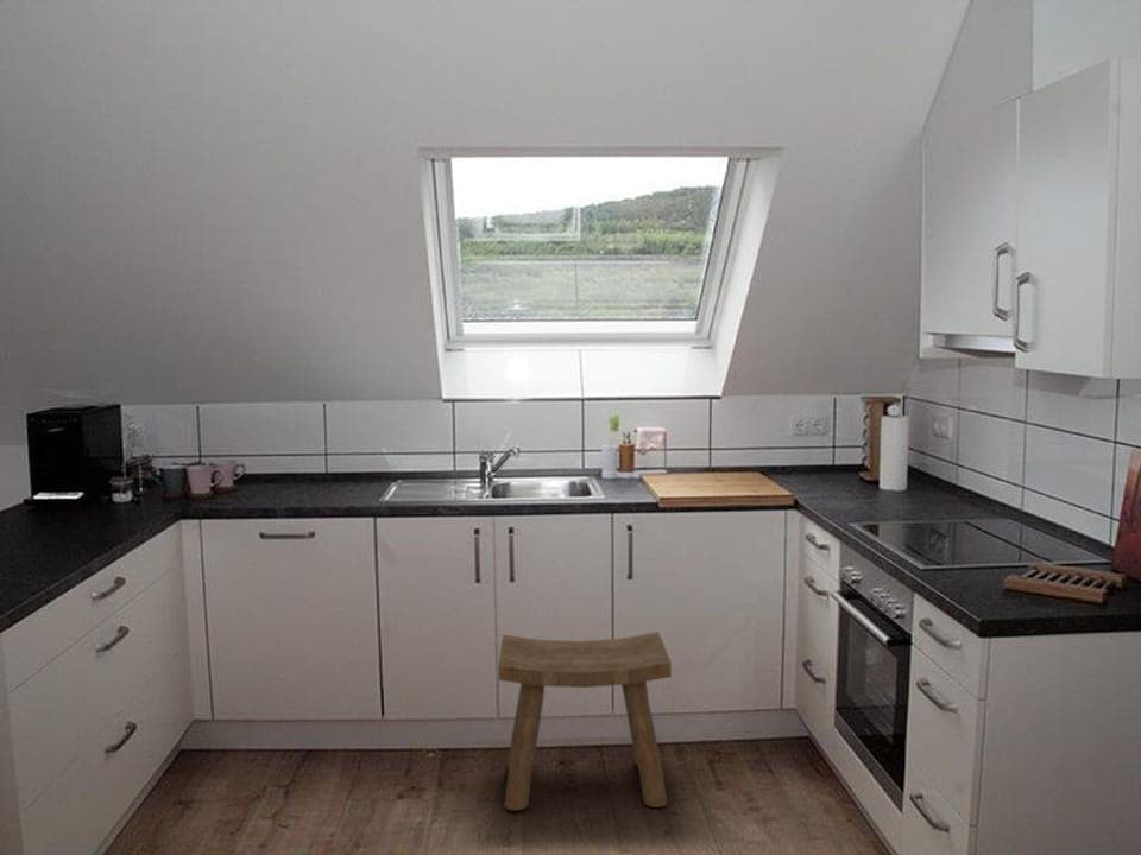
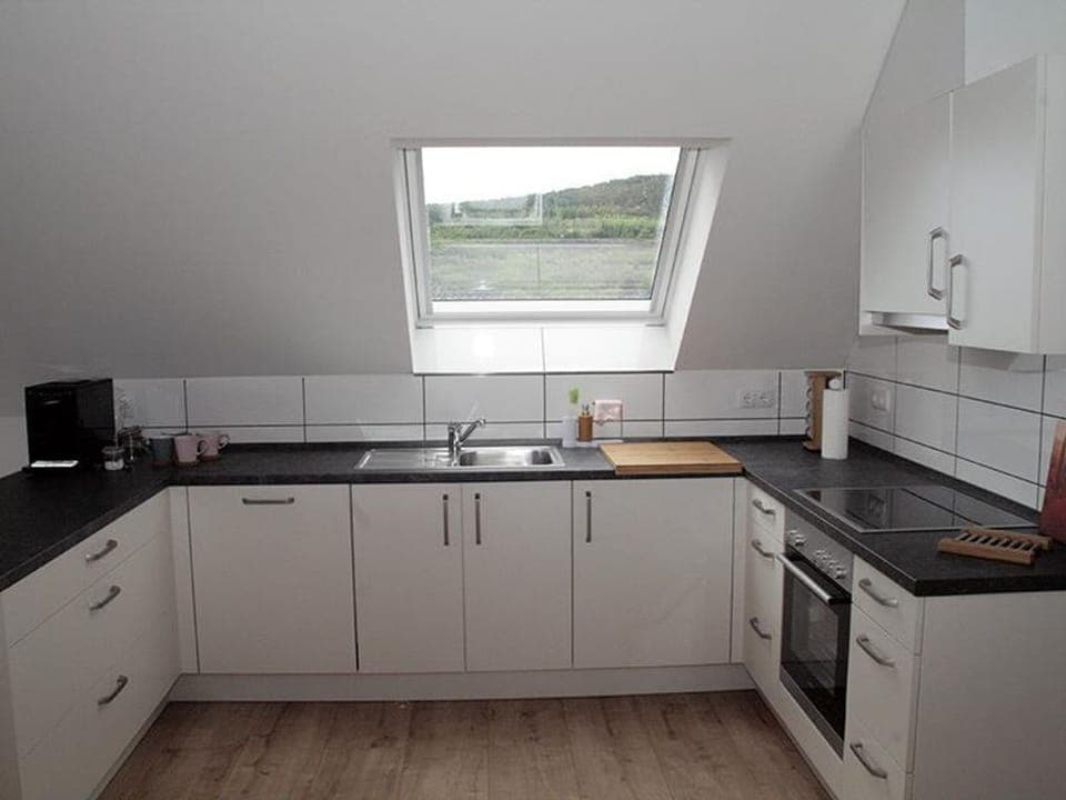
- stool [497,631,673,812]
